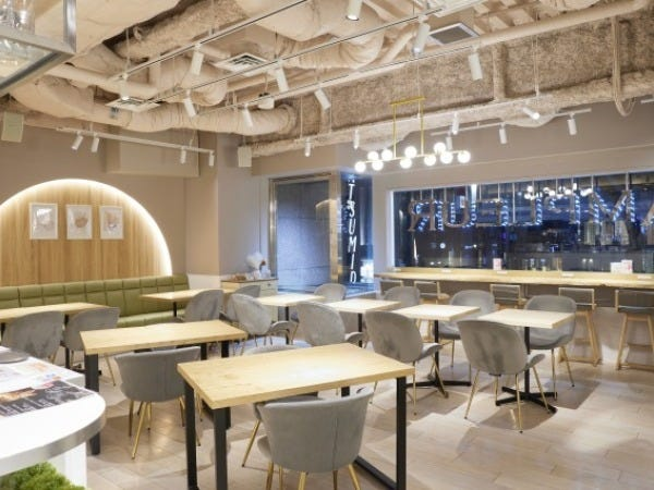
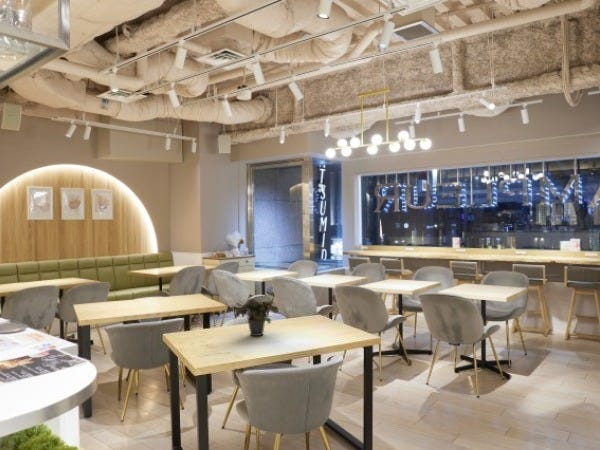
+ potted plant [232,297,282,337]
